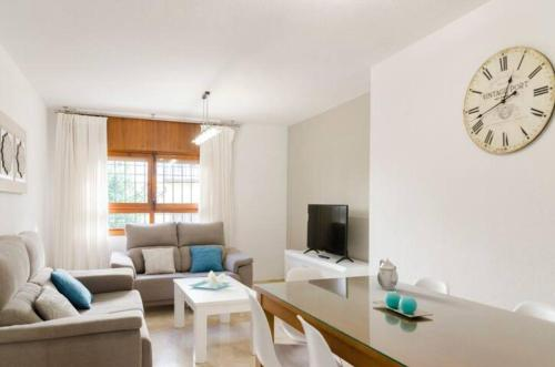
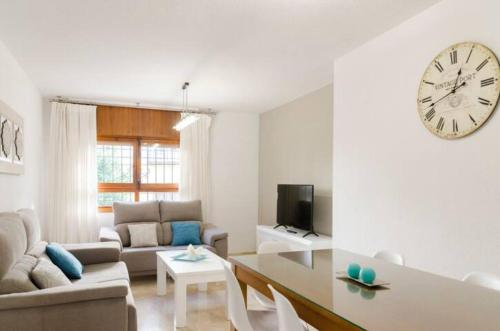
- teapot [376,257,400,290]
